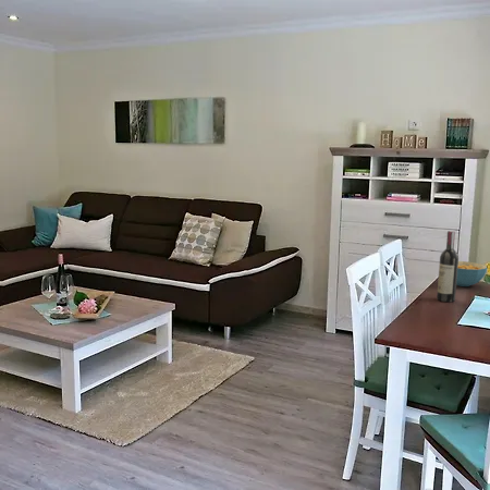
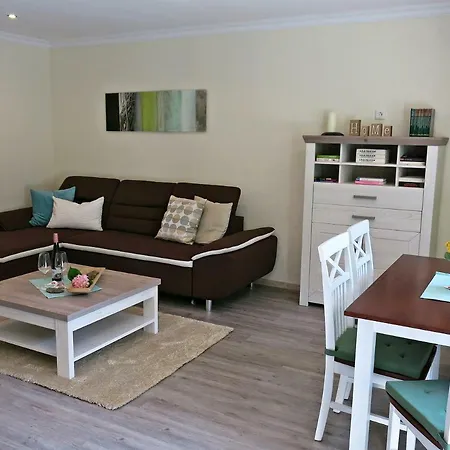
- wine bottle [436,230,460,303]
- cereal bowl [456,260,488,287]
